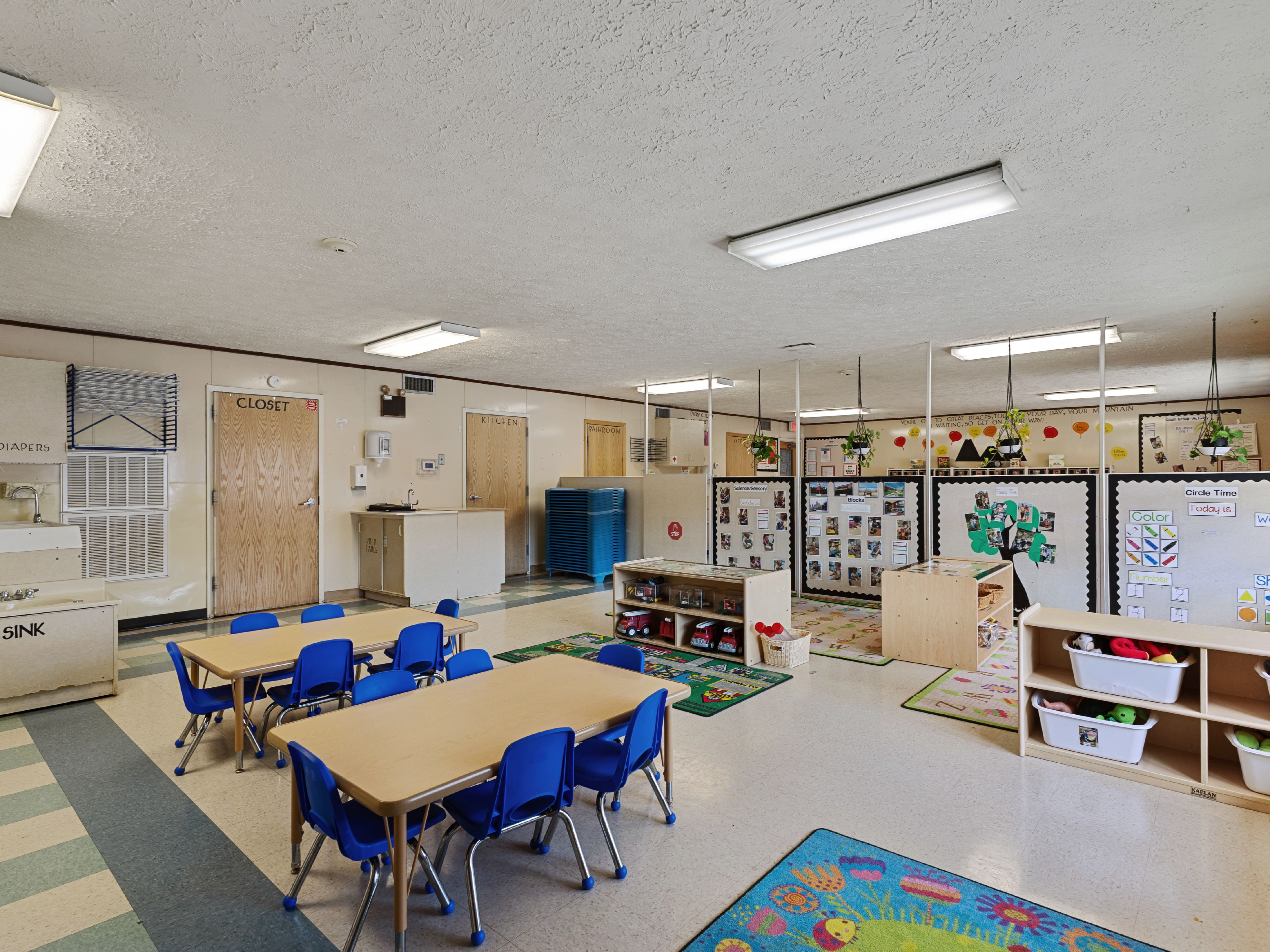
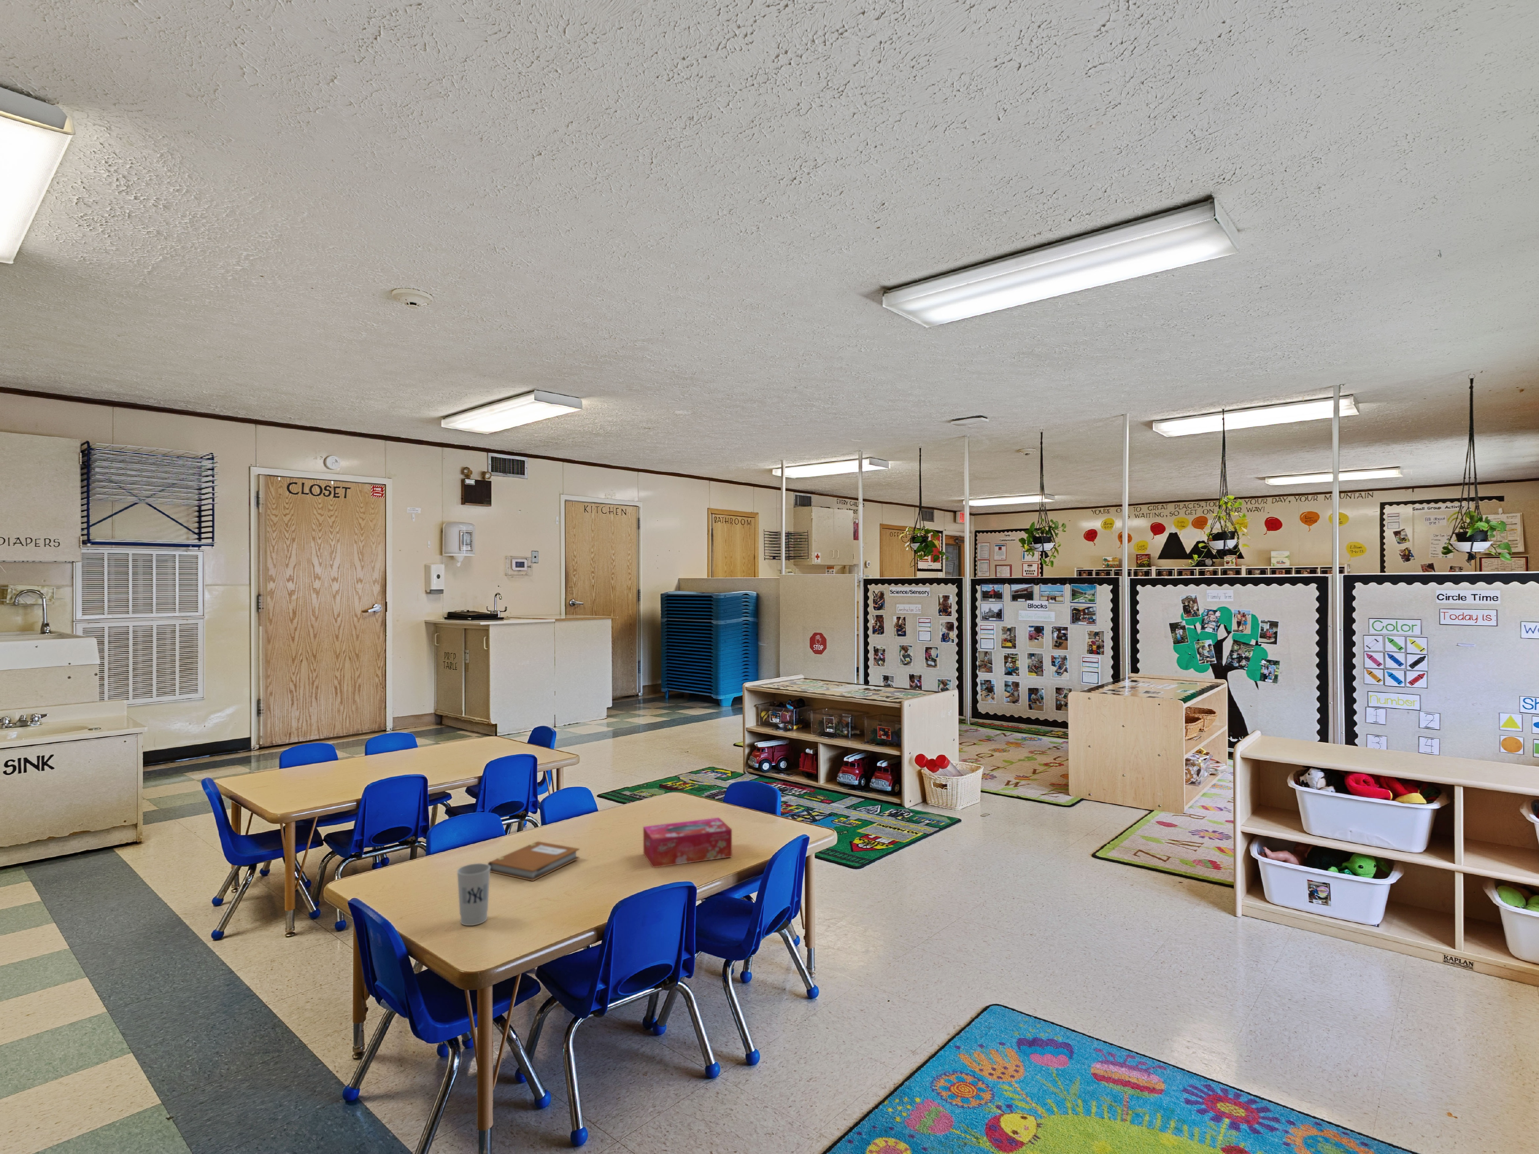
+ cup [457,863,491,926]
+ tissue box [643,817,732,868]
+ notebook [487,841,579,881]
